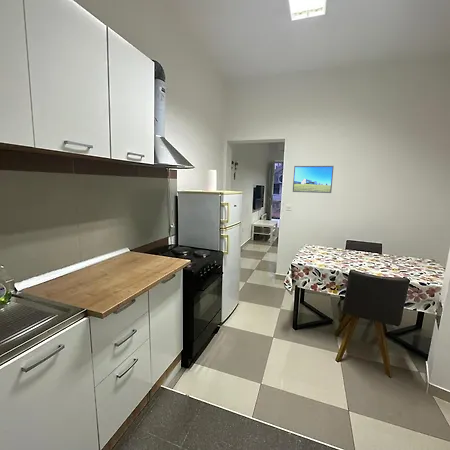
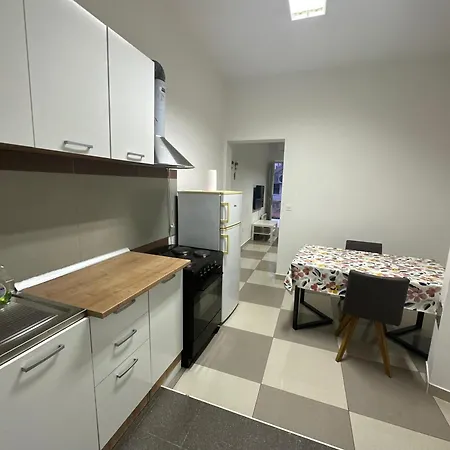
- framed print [292,165,334,194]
